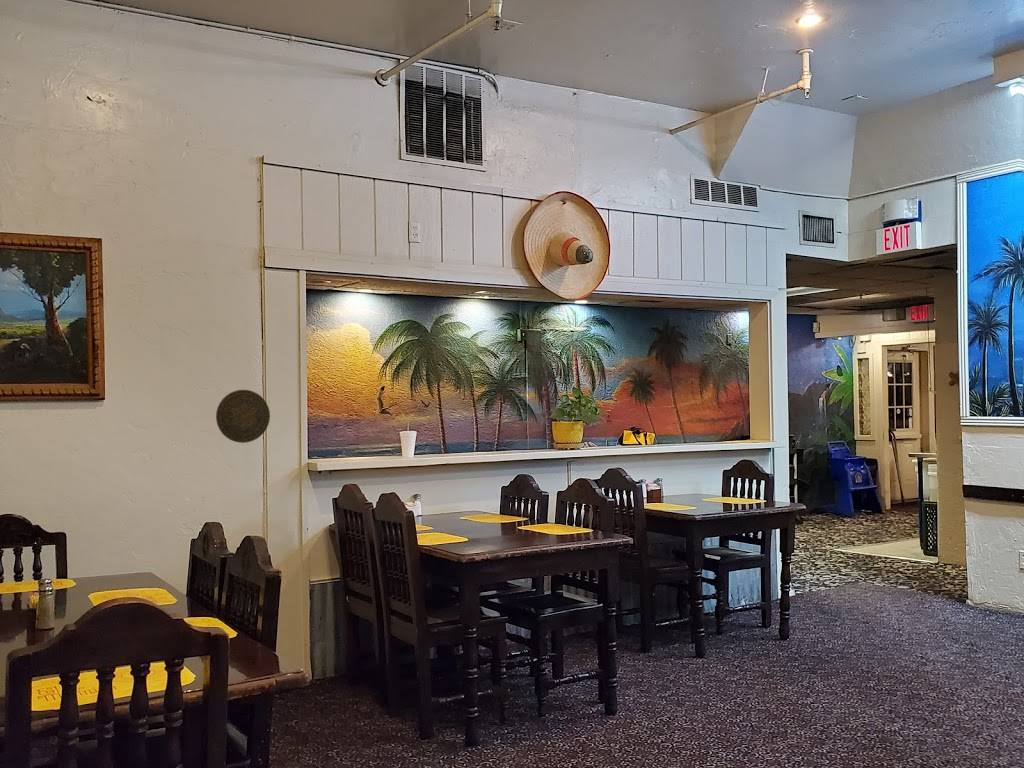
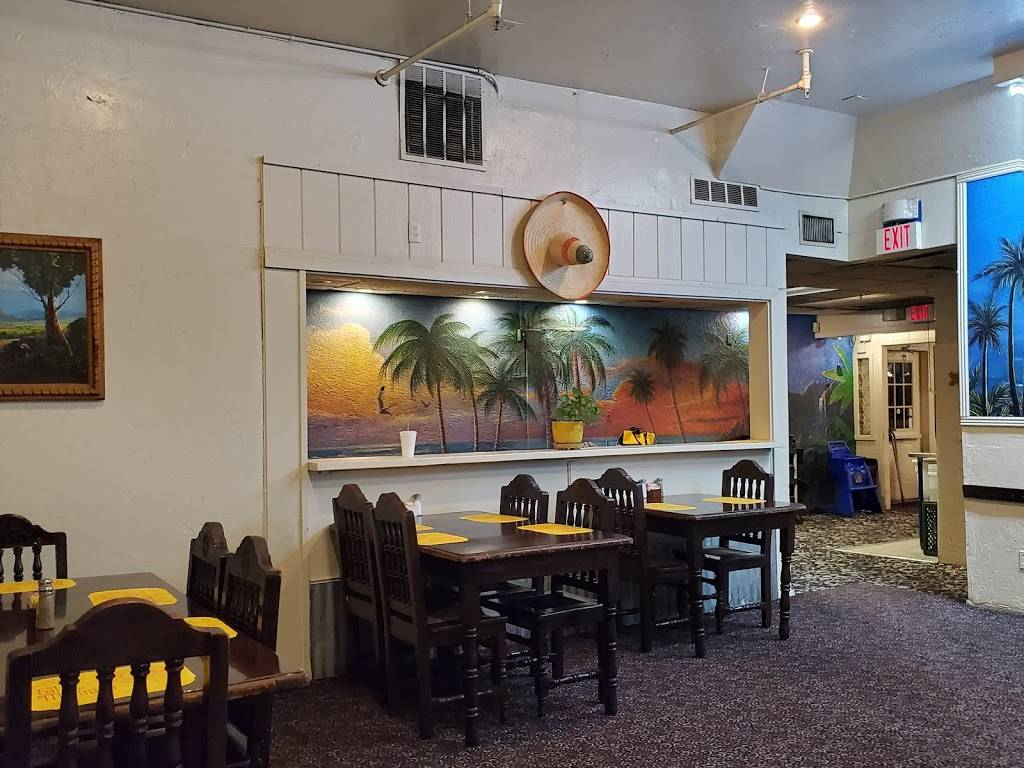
- decorative plate [215,389,271,444]
